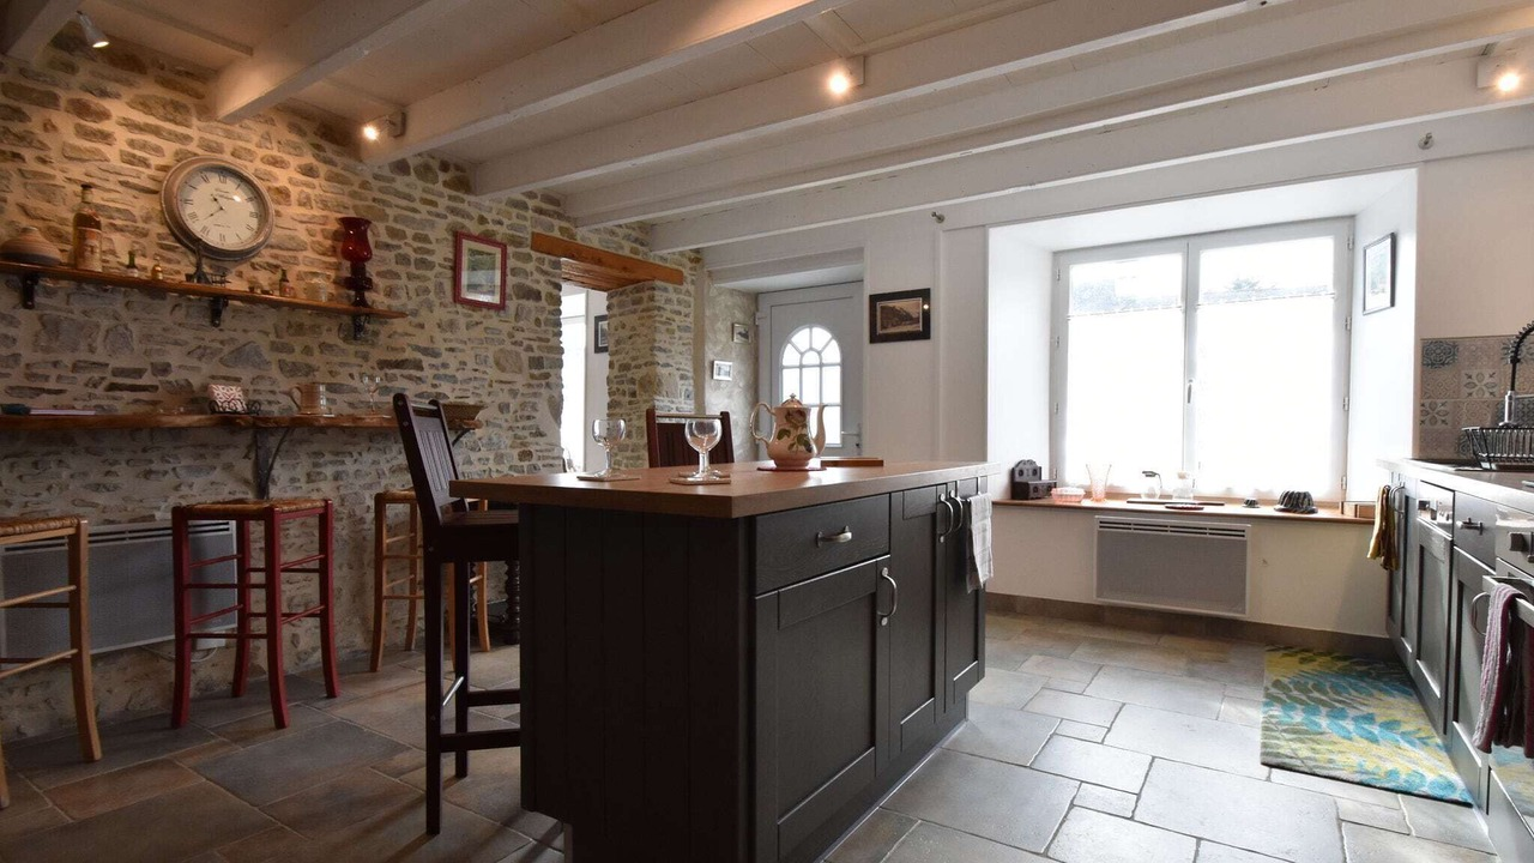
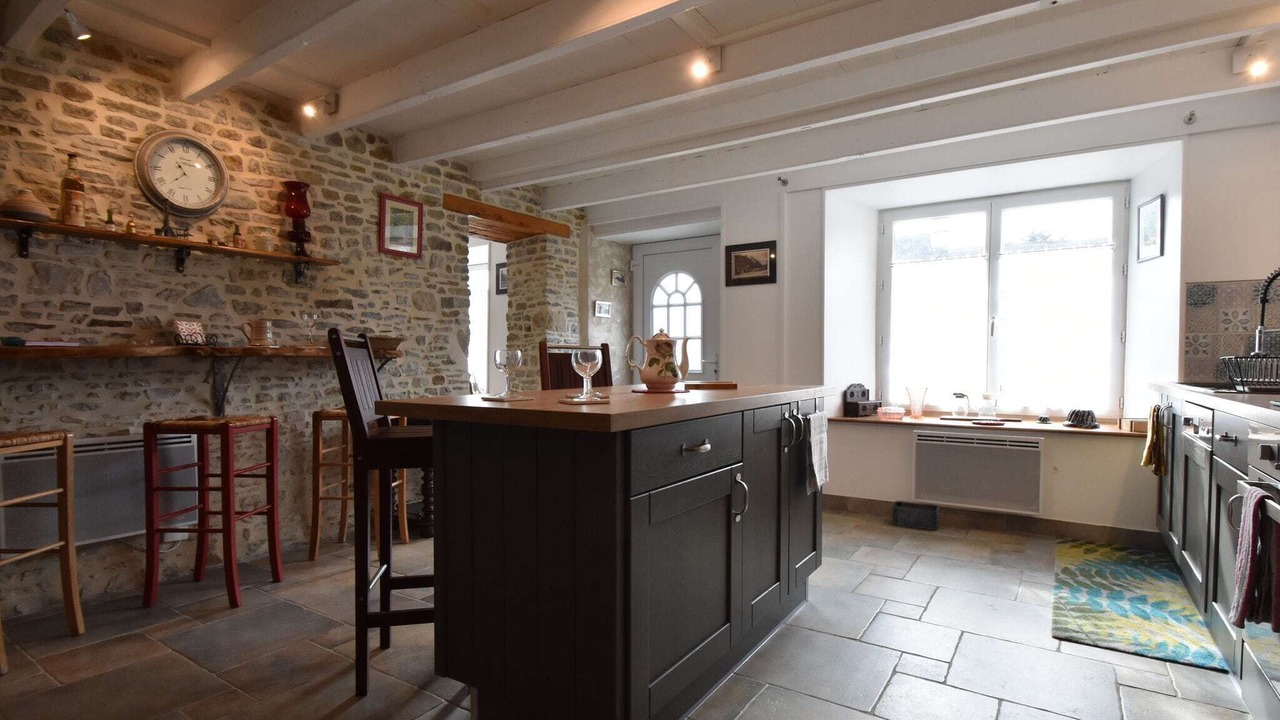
+ storage bin [891,500,940,531]
